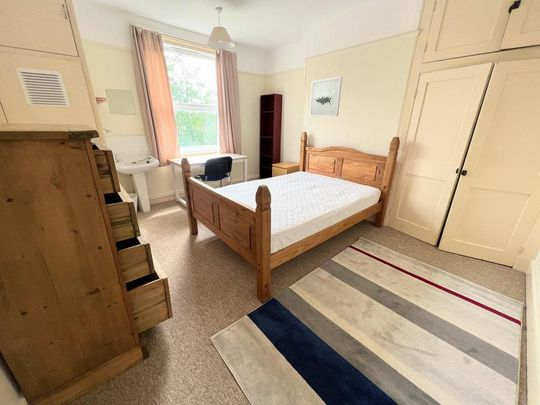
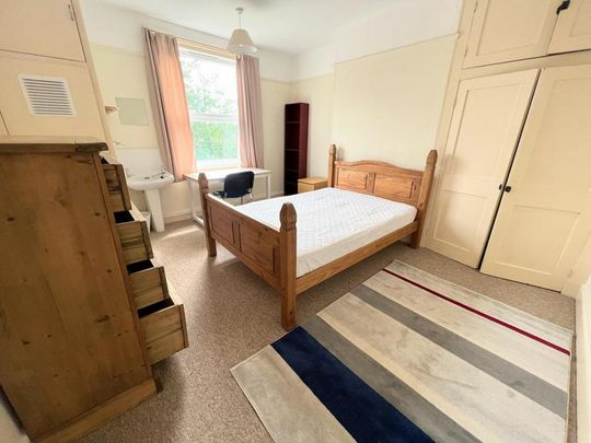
- wall art [308,75,343,118]
